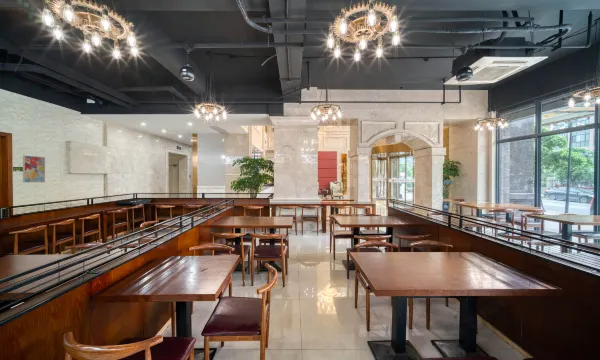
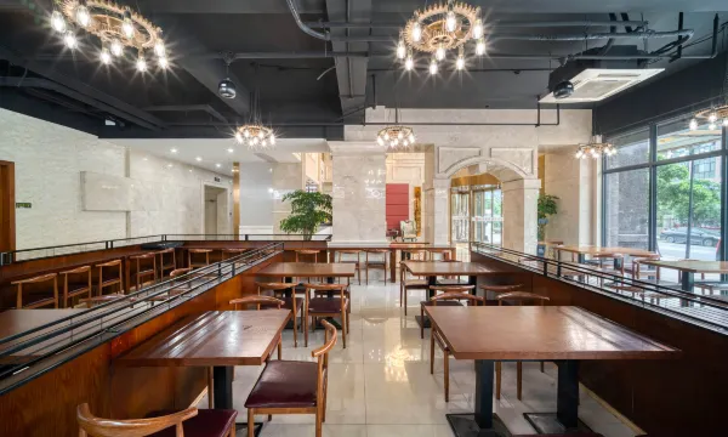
- wall art [22,154,46,184]
